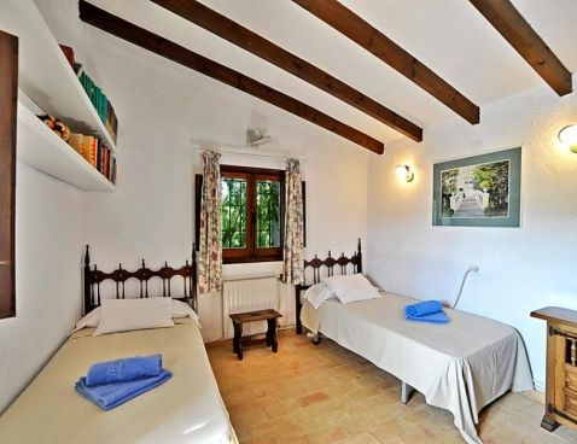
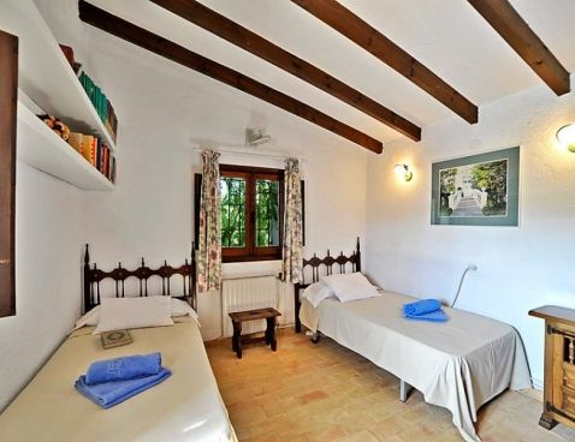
+ hardback book [100,328,134,351]
